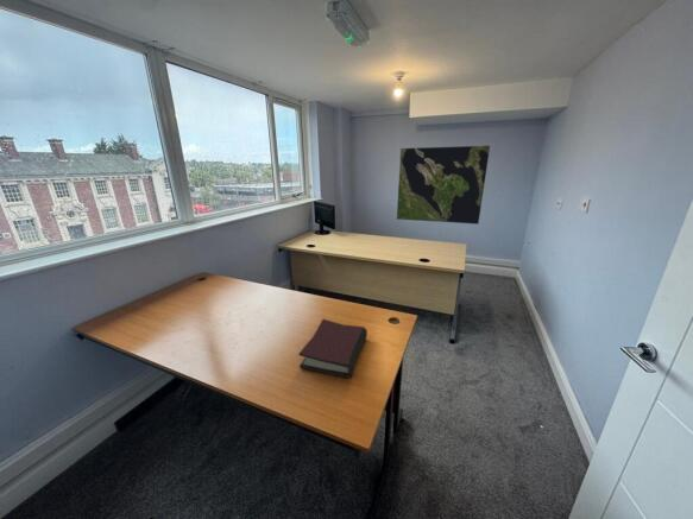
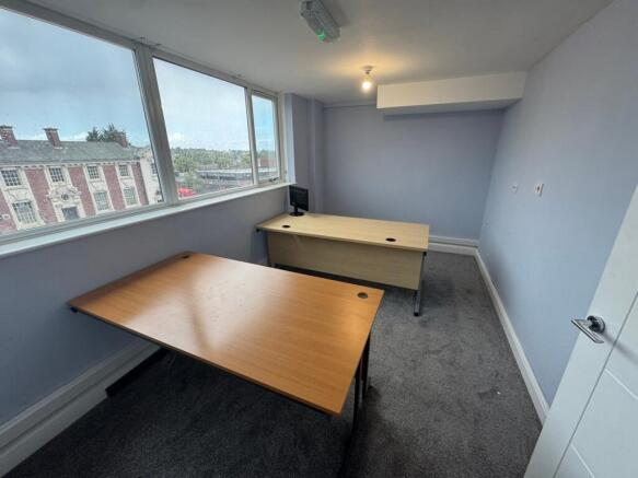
- world map [396,145,491,226]
- hardback book [297,318,368,379]
